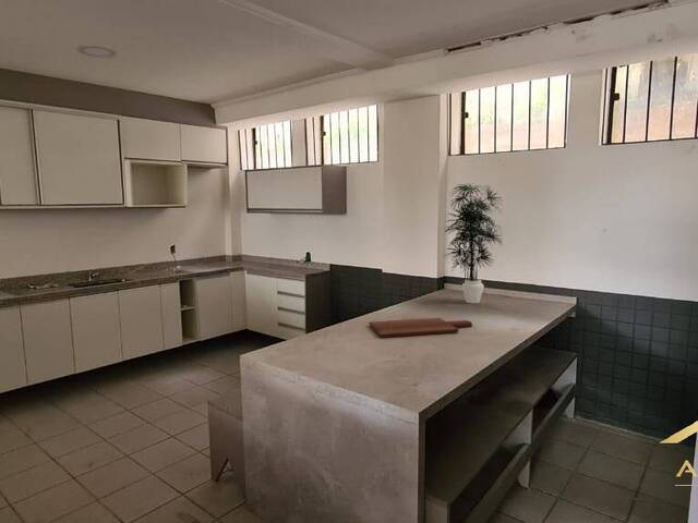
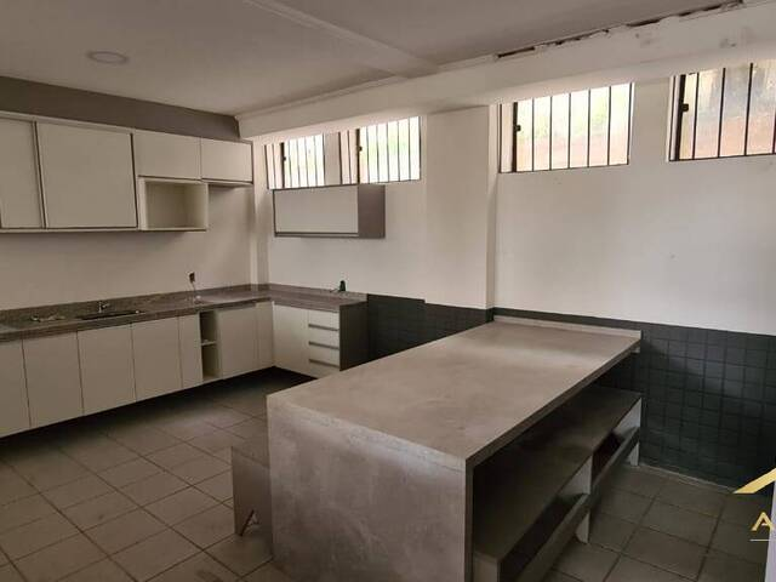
- plant [442,183,505,304]
- cutting board [368,317,473,338]
